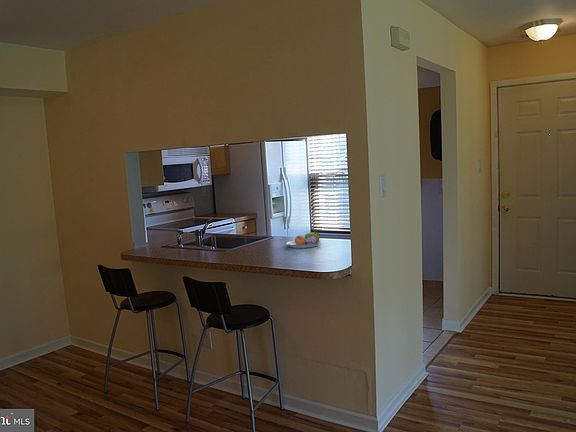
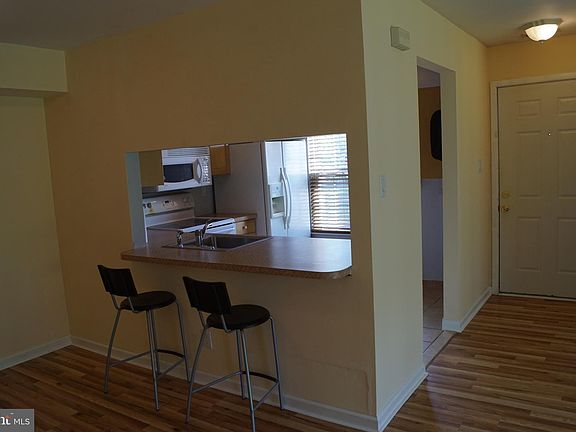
- fruit bowl [286,231,322,249]
